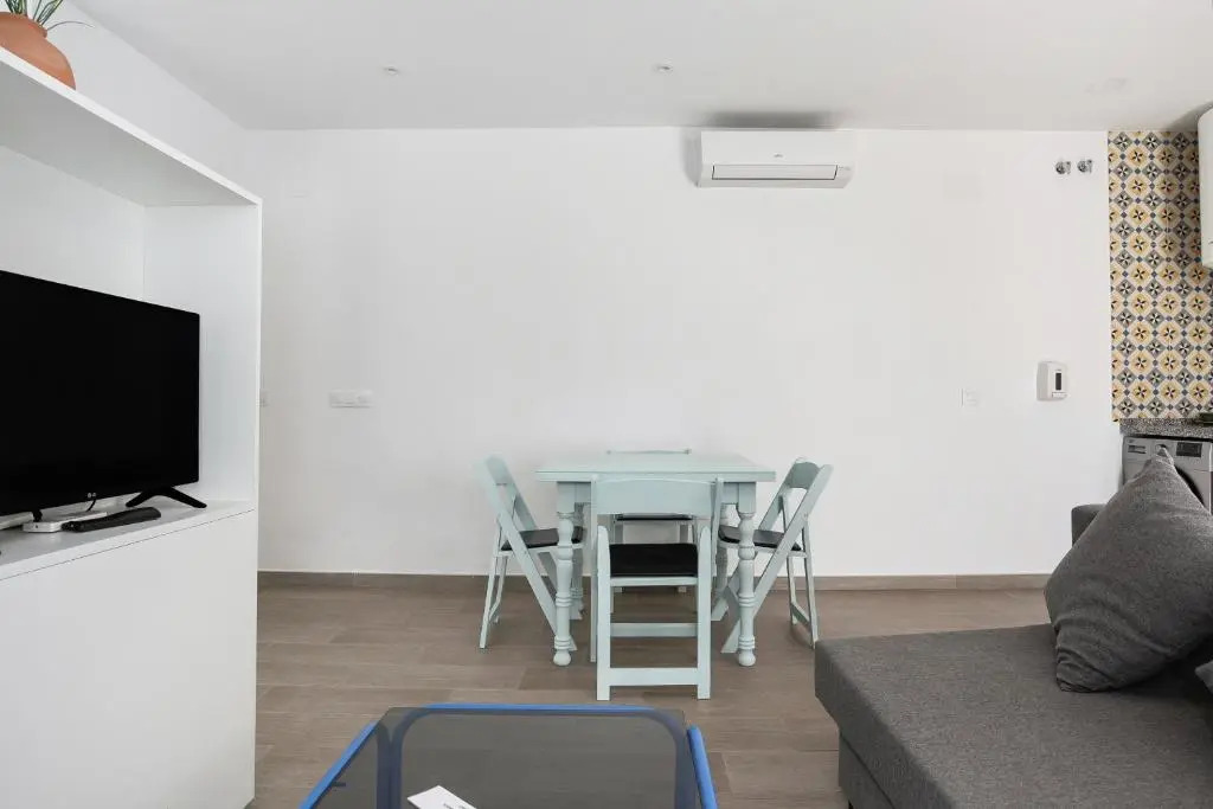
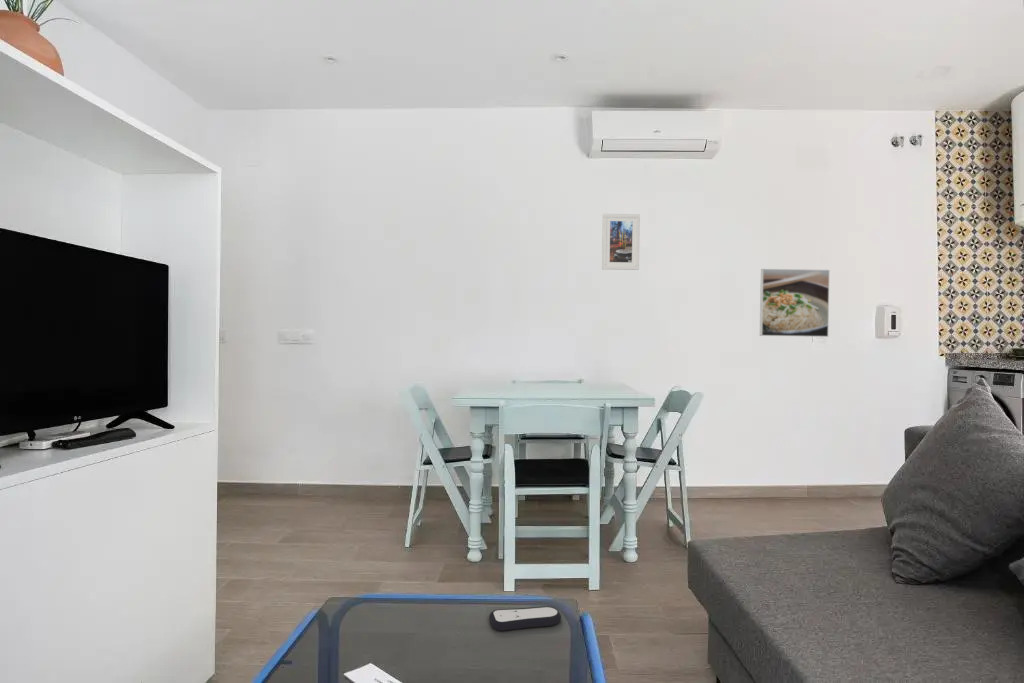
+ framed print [601,213,641,271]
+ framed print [759,268,831,338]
+ remote control [488,605,562,632]
